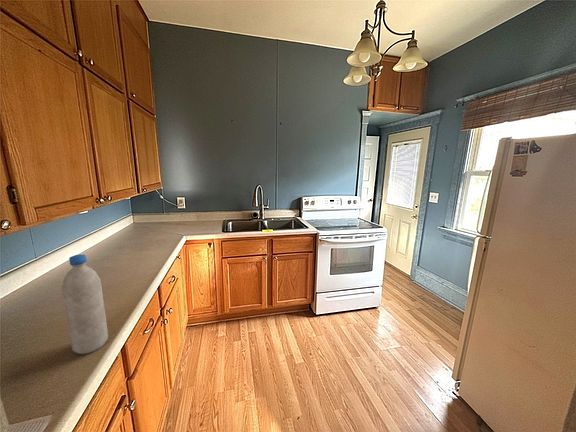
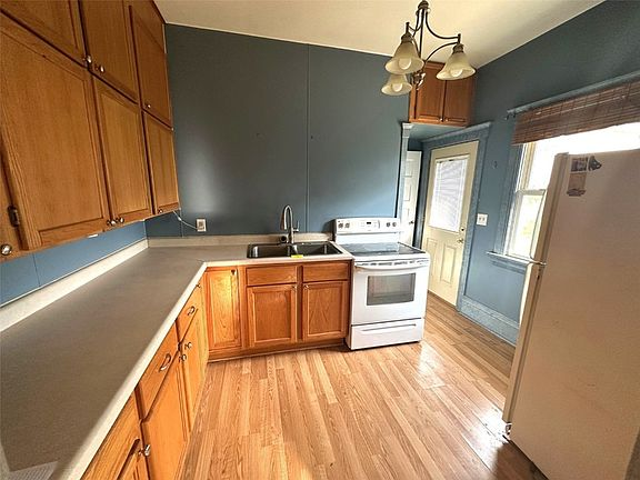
- water bottle [61,254,109,355]
